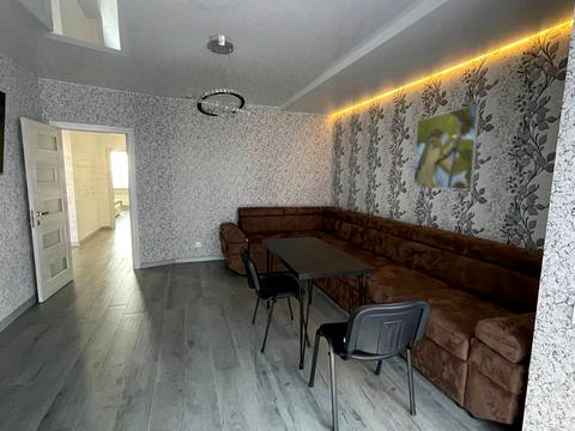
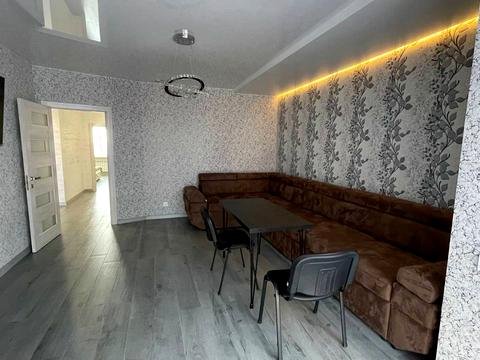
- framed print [412,103,480,190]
